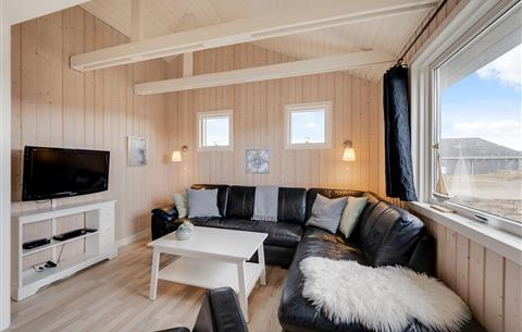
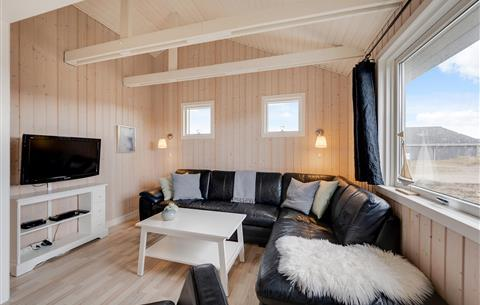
- wall art [245,148,271,175]
